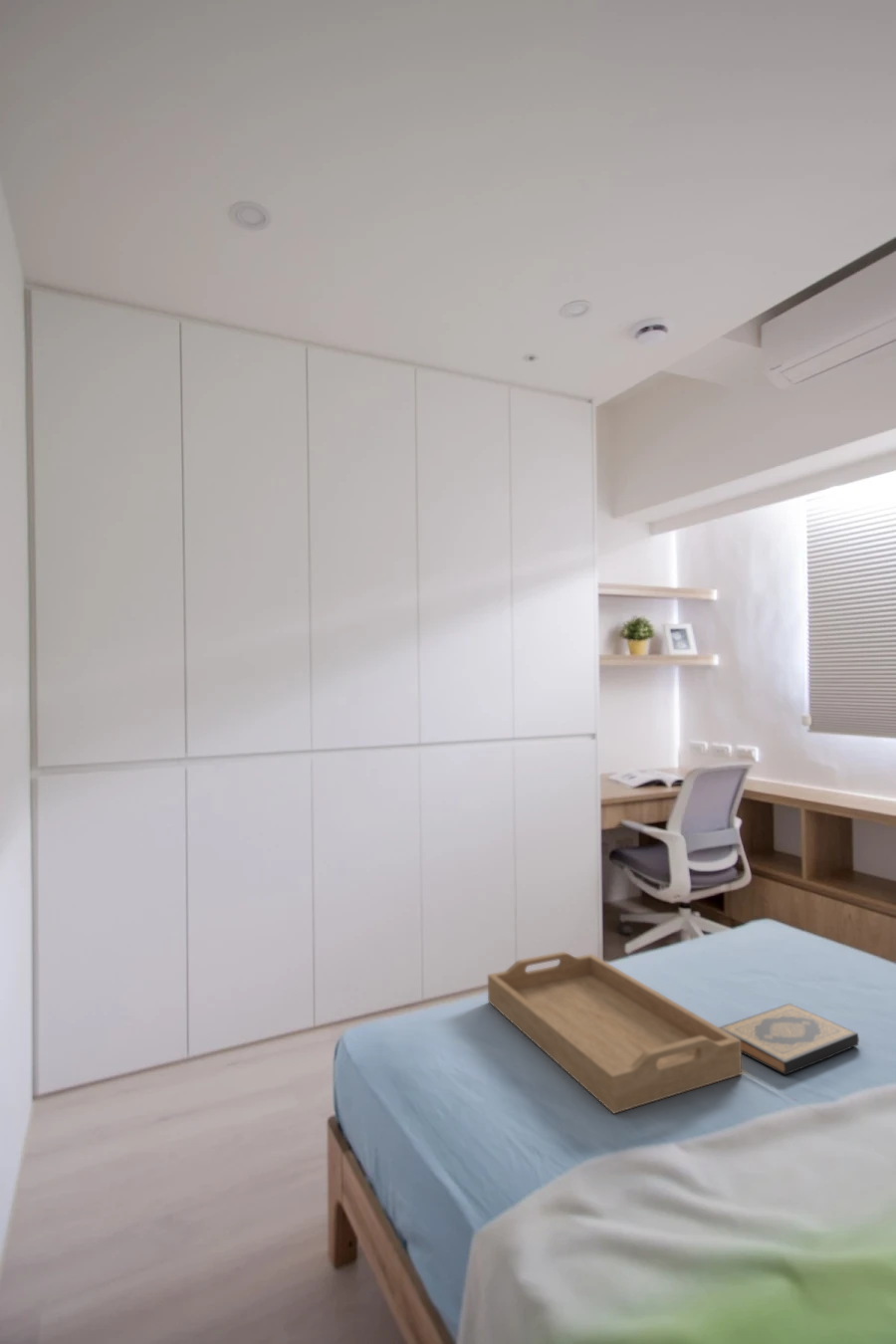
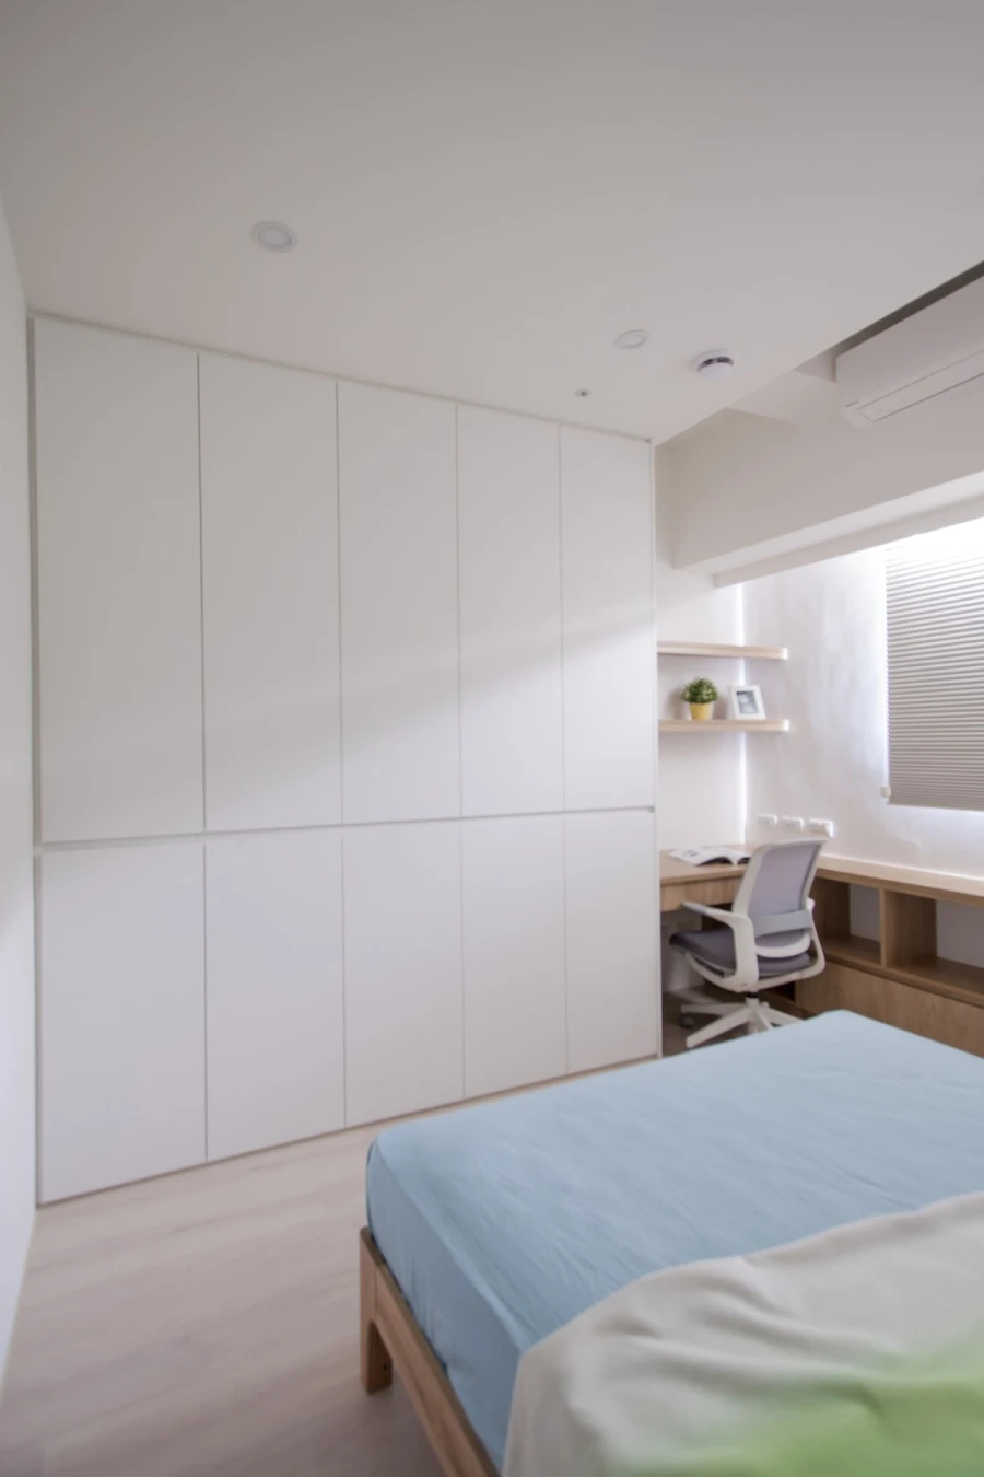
- hardback book [718,1003,860,1076]
- serving tray [487,951,743,1115]
